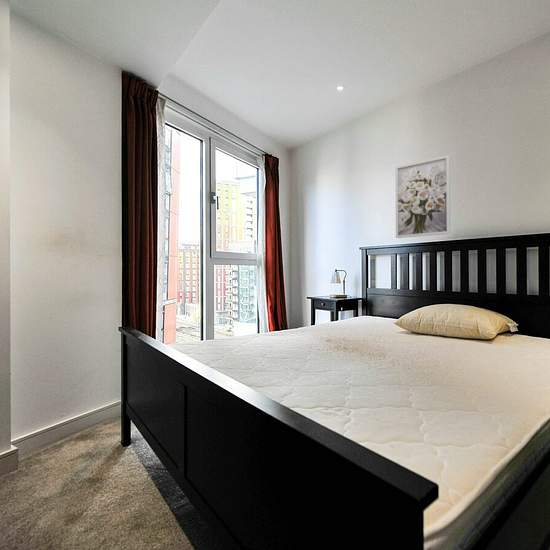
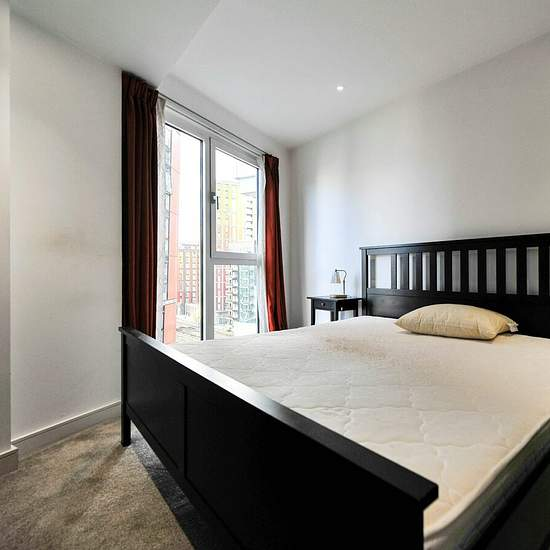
- wall art [394,154,451,239]
